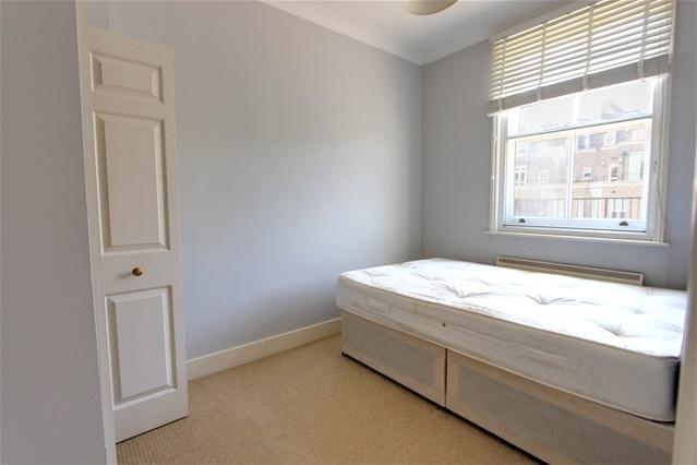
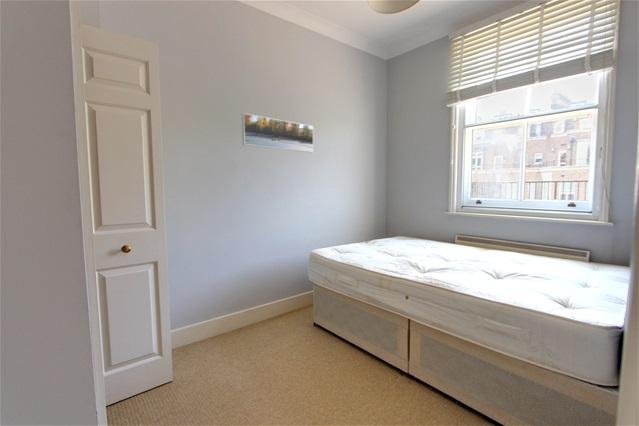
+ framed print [241,112,314,153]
